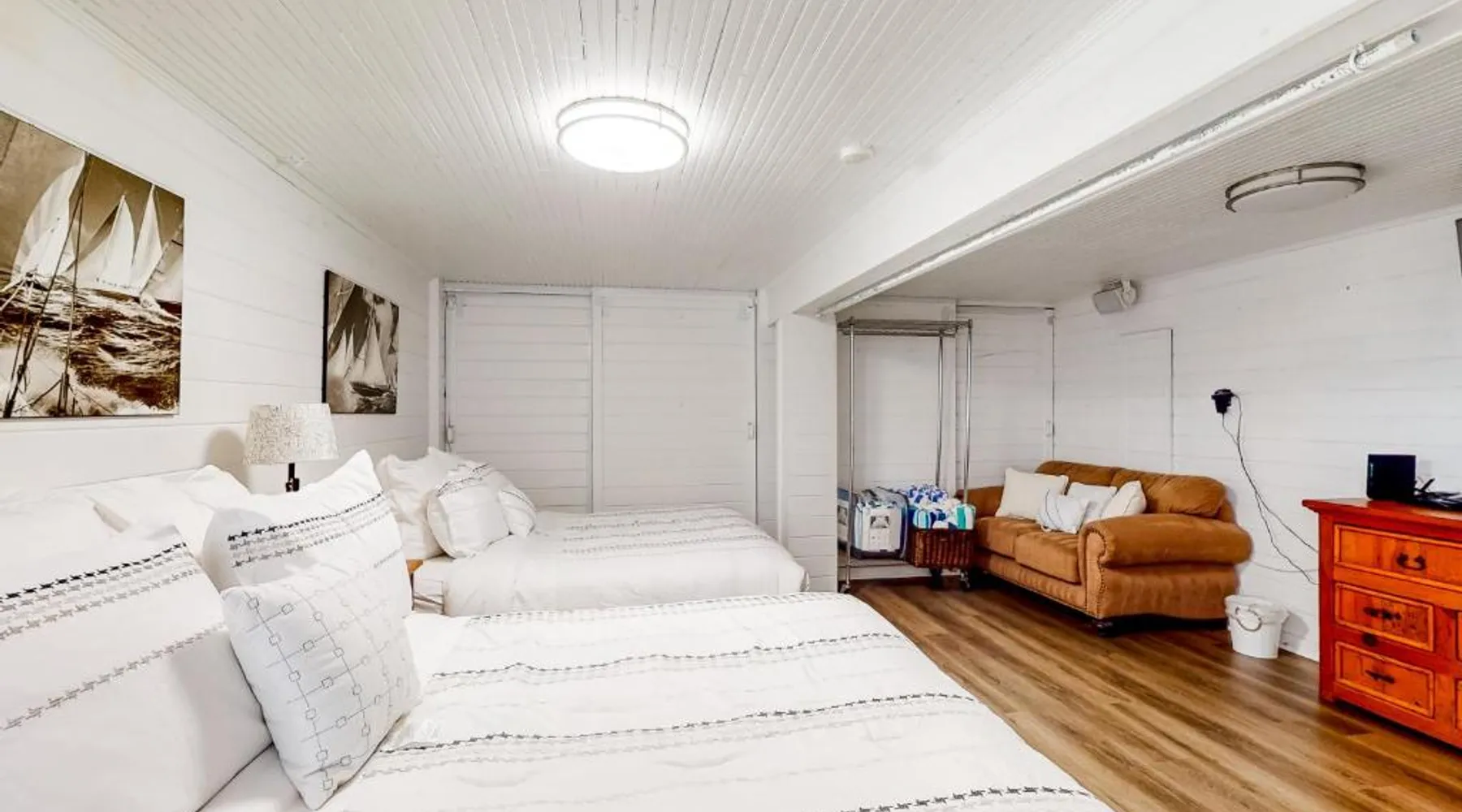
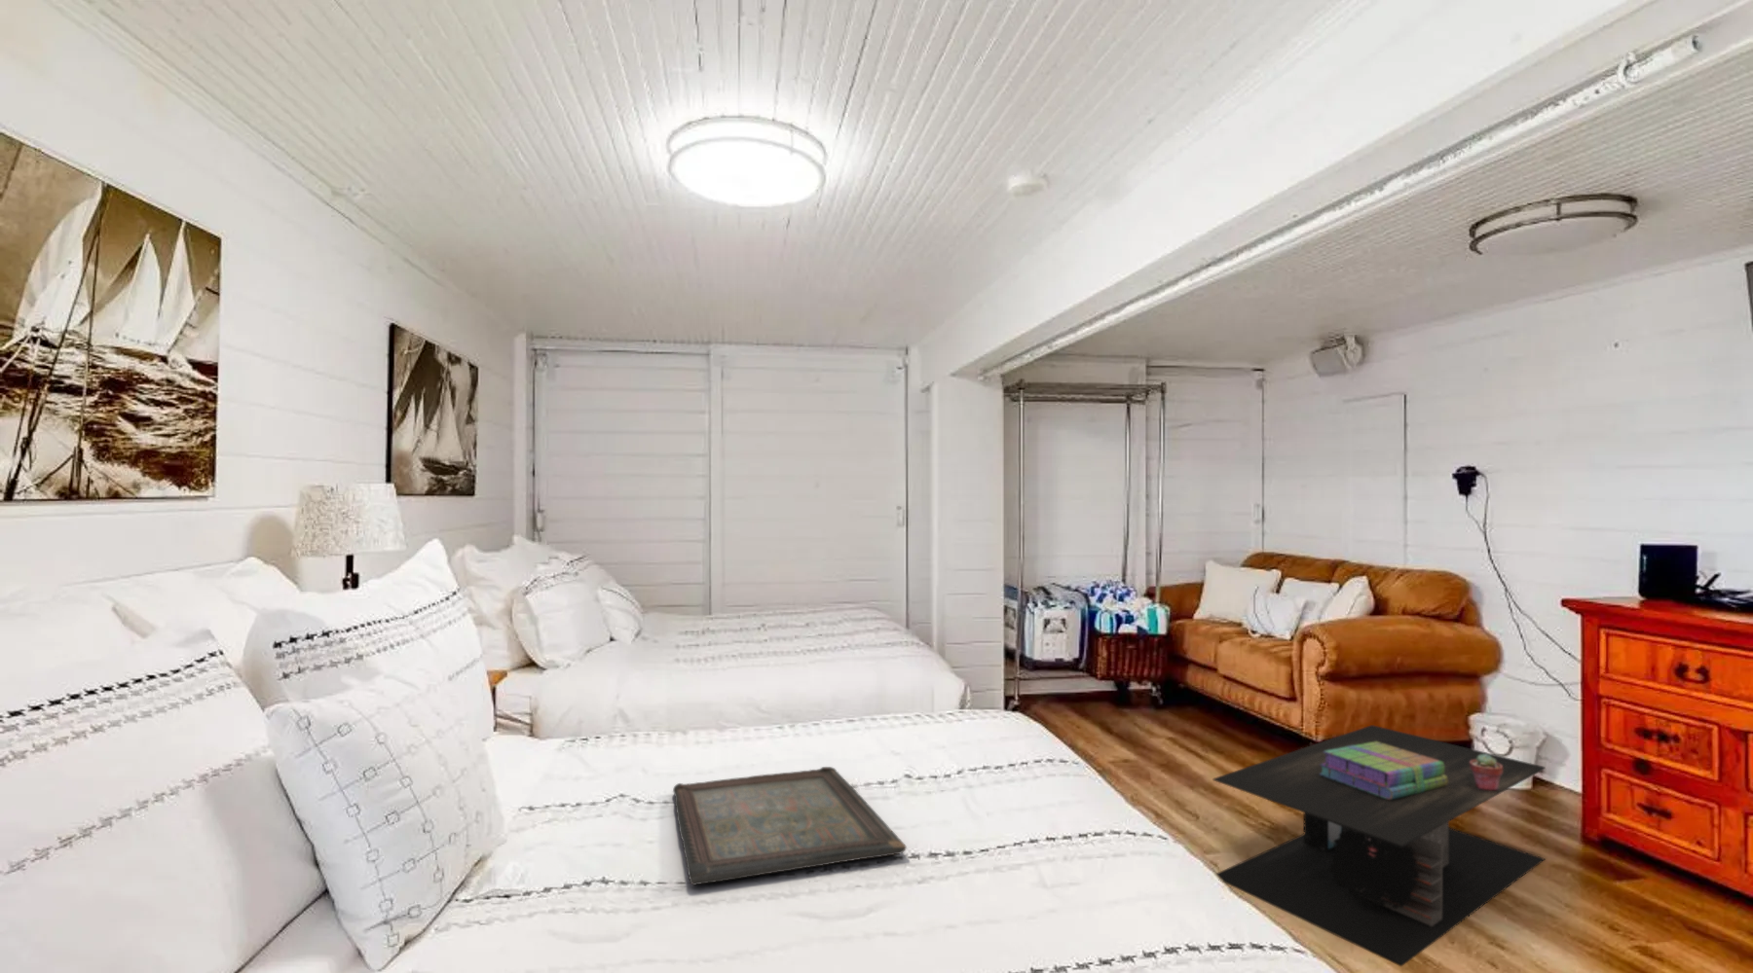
+ serving tray [671,766,908,887]
+ coffee table [1212,724,1547,967]
+ stack of books [1320,742,1448,799]
+ potted succulent [1470,754,1502,791]
